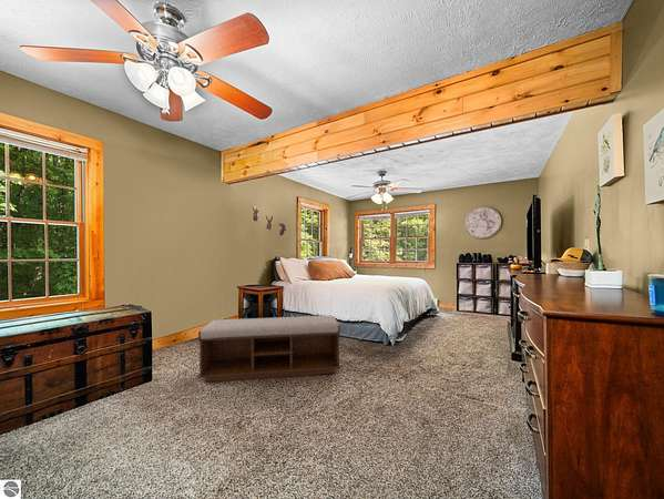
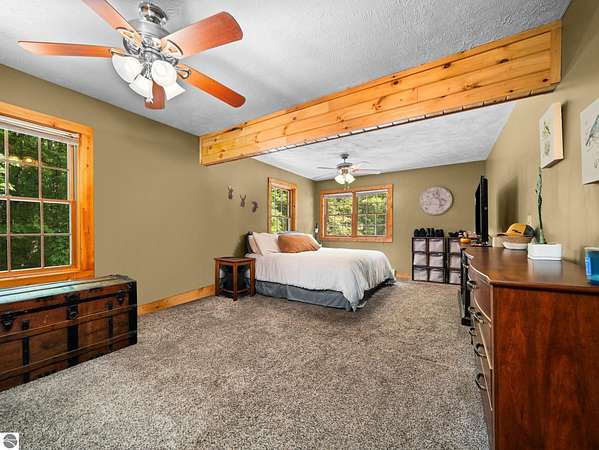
- bench [197,315,341,383]
